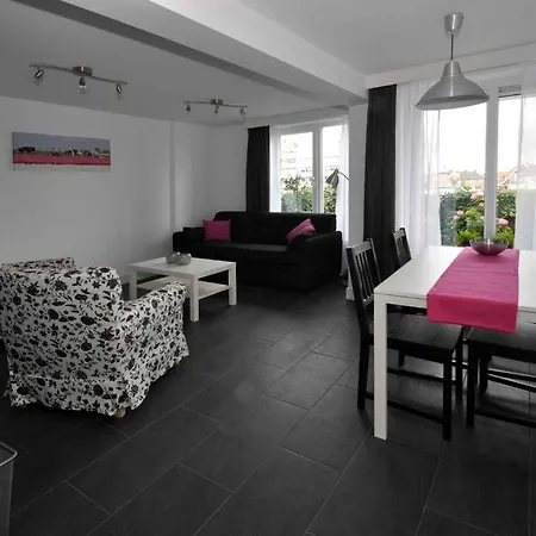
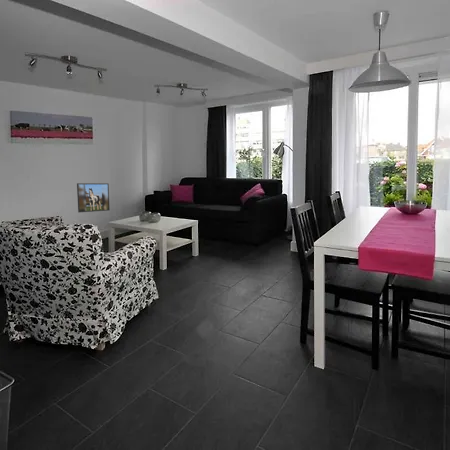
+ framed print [76,182,111,213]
